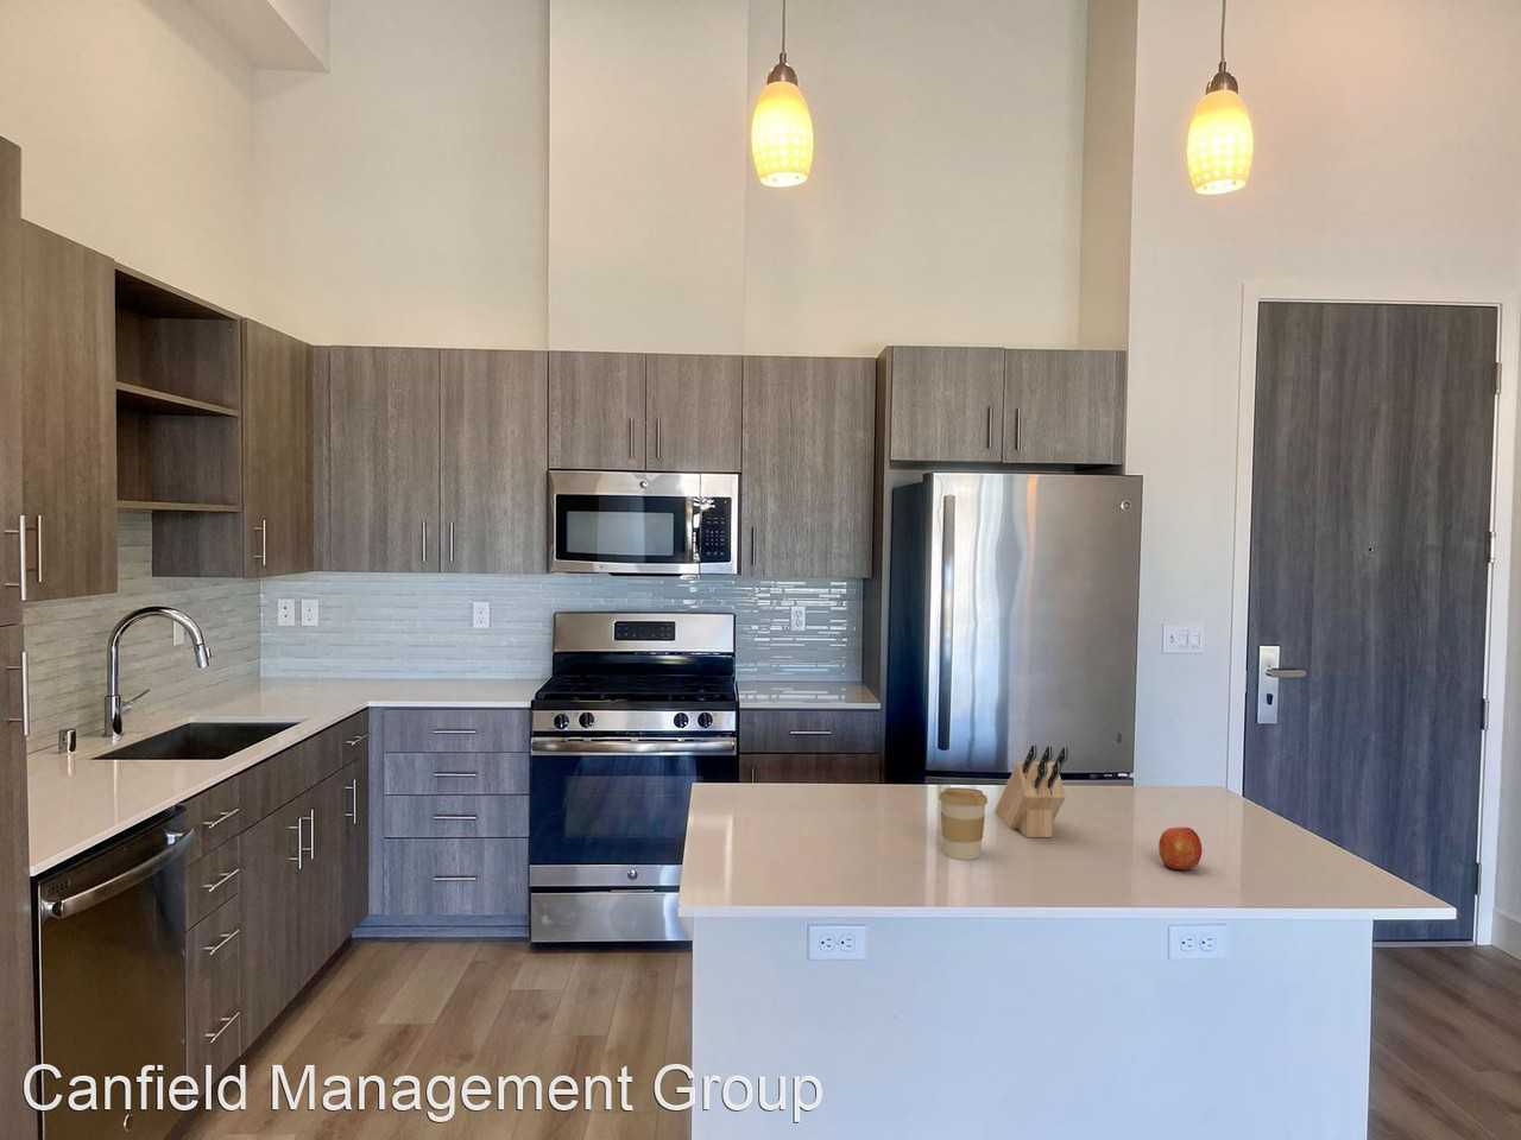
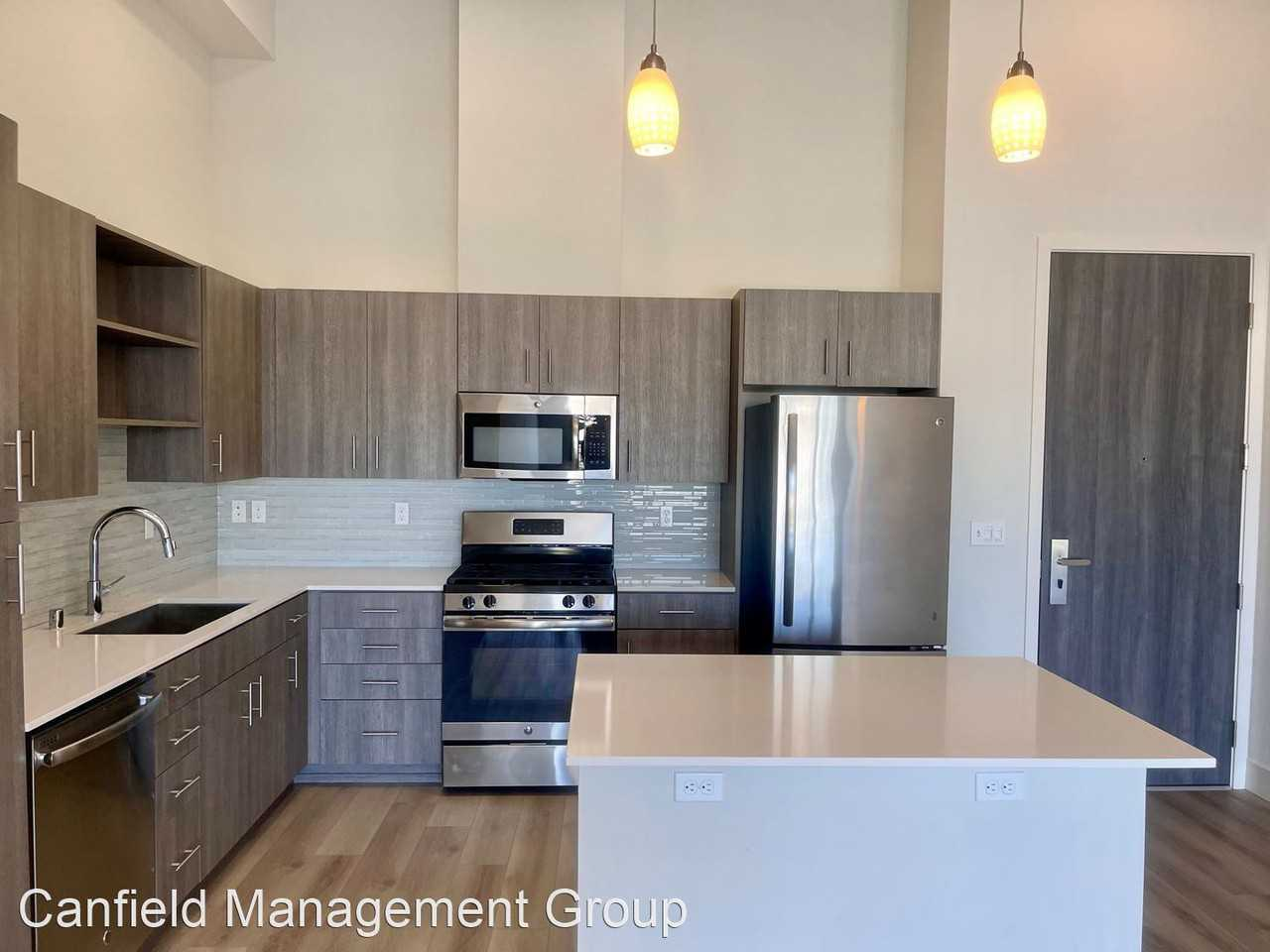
- knife block [993,744,1069,838]
- coffee cup [938,786,989,861]
- fruit [1157,826,1204,872]
